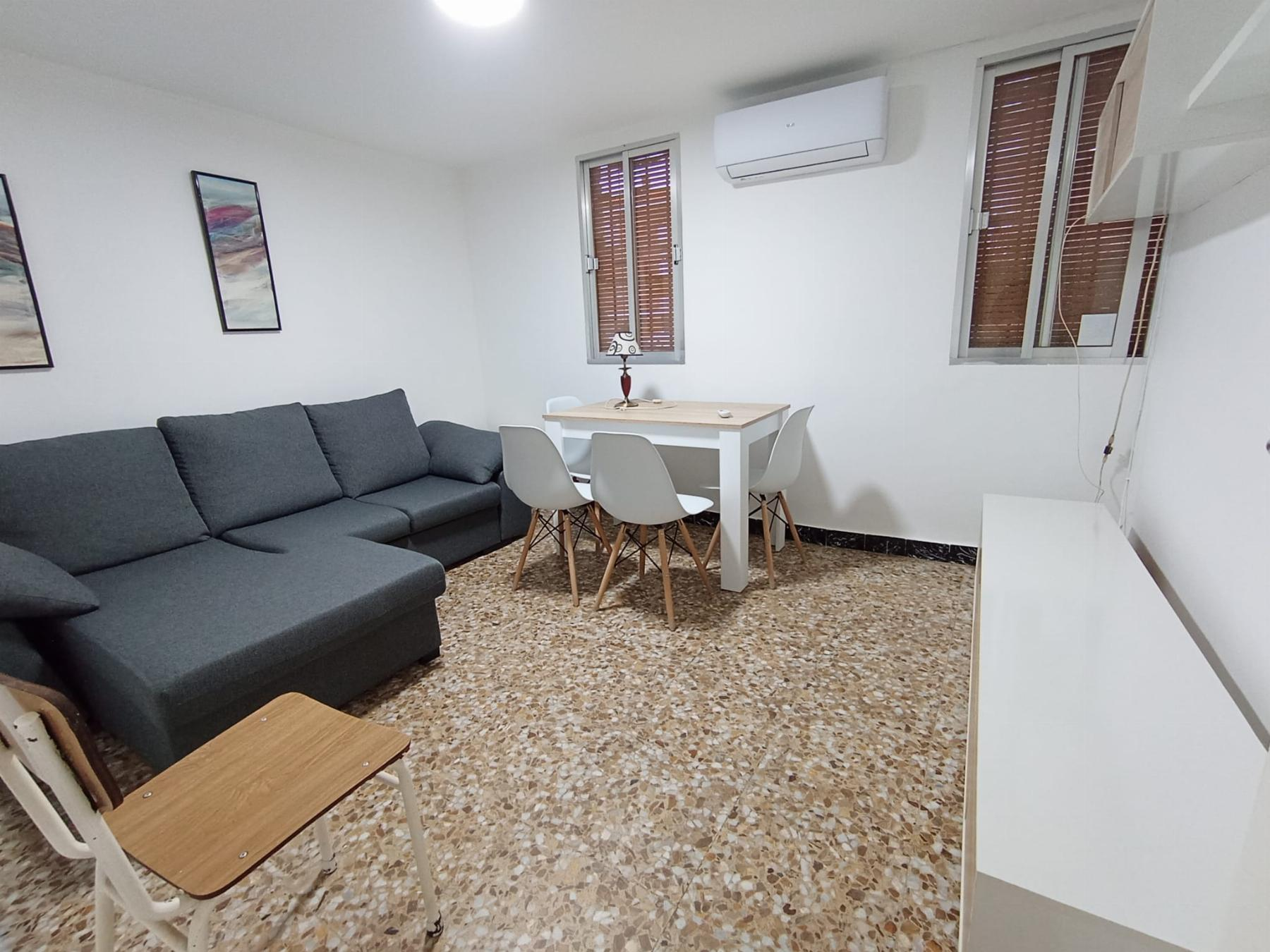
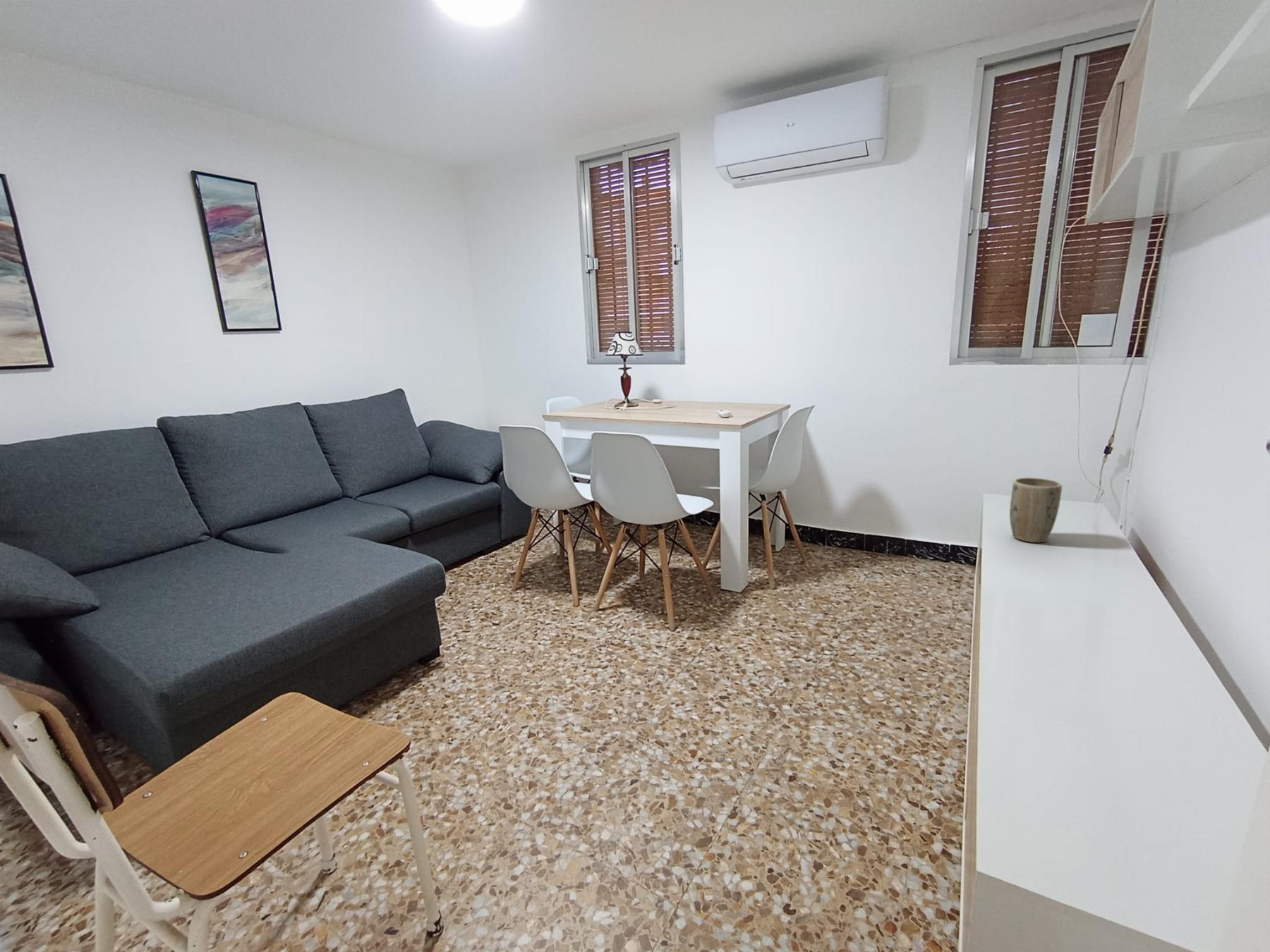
+ plant pot [1009,477,1063,544]
